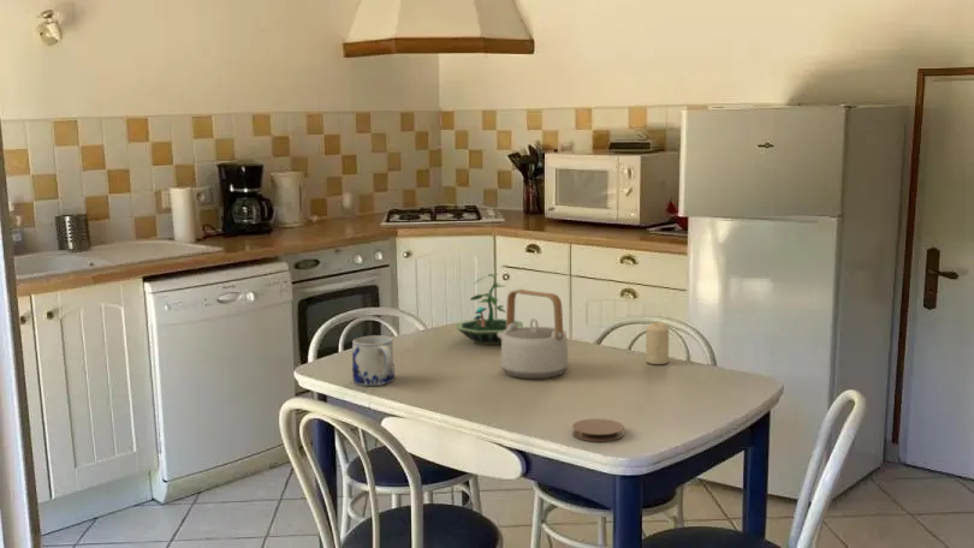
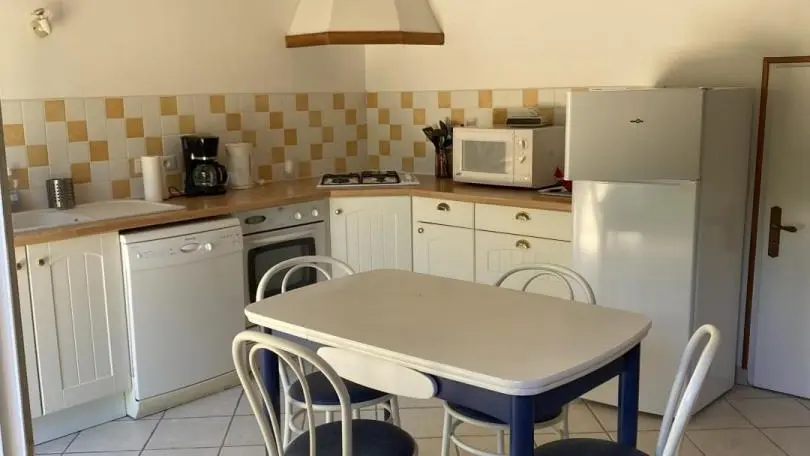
- teapot [498,288,570,380]
- terrarium [456,273,524,346]
- candle [645,321,670,365]
- coaster [571,417,625,442]
- mug [351,334,396,387]
